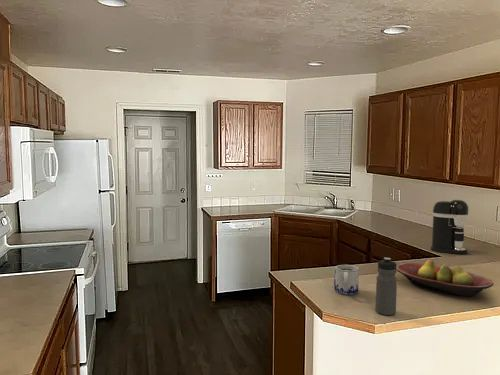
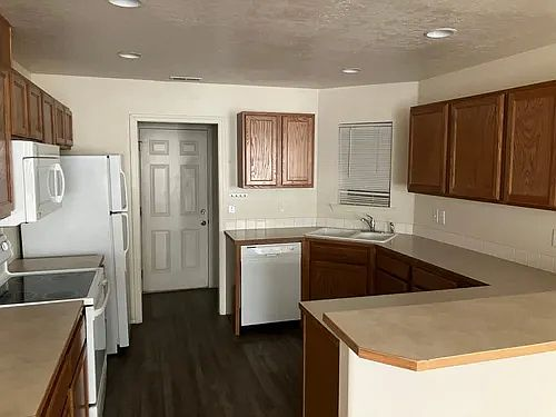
- water bottle [375,257,398,316]
- fruit bowl [396,259,495,297]
- mug [333,264,360,296]
- coffee maker [430,199,470,255]
